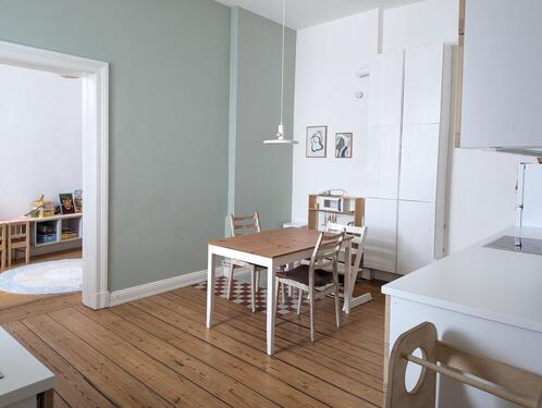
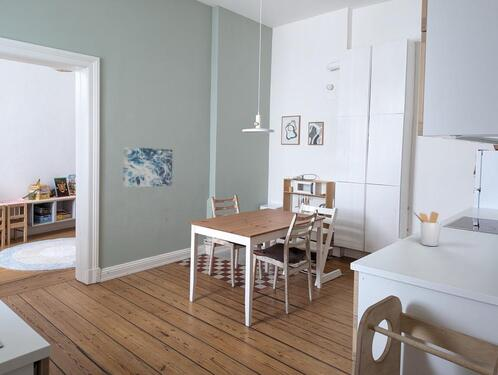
+ wall art [122,146,173,188]
+ utensil holder [412,210,442,247]
